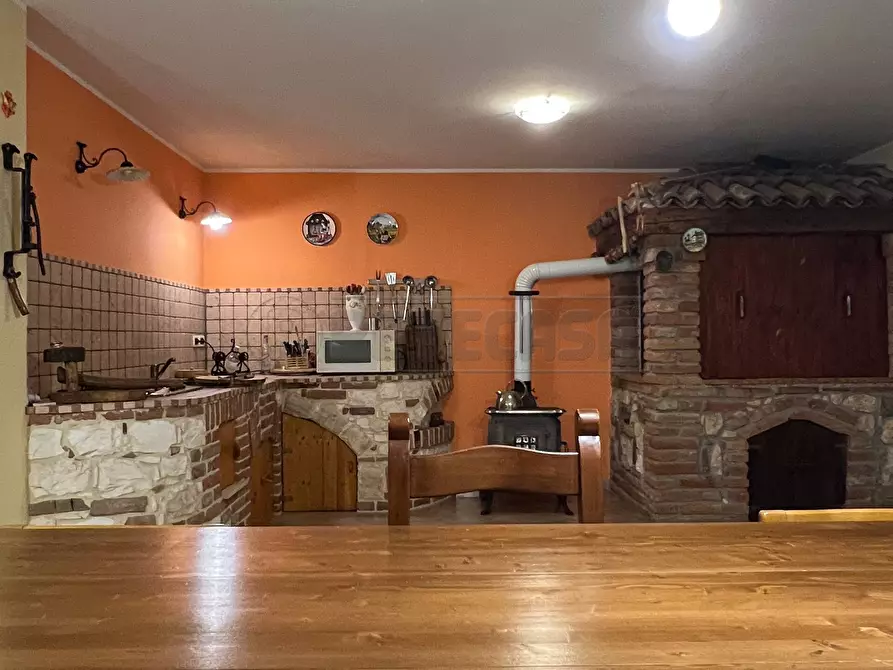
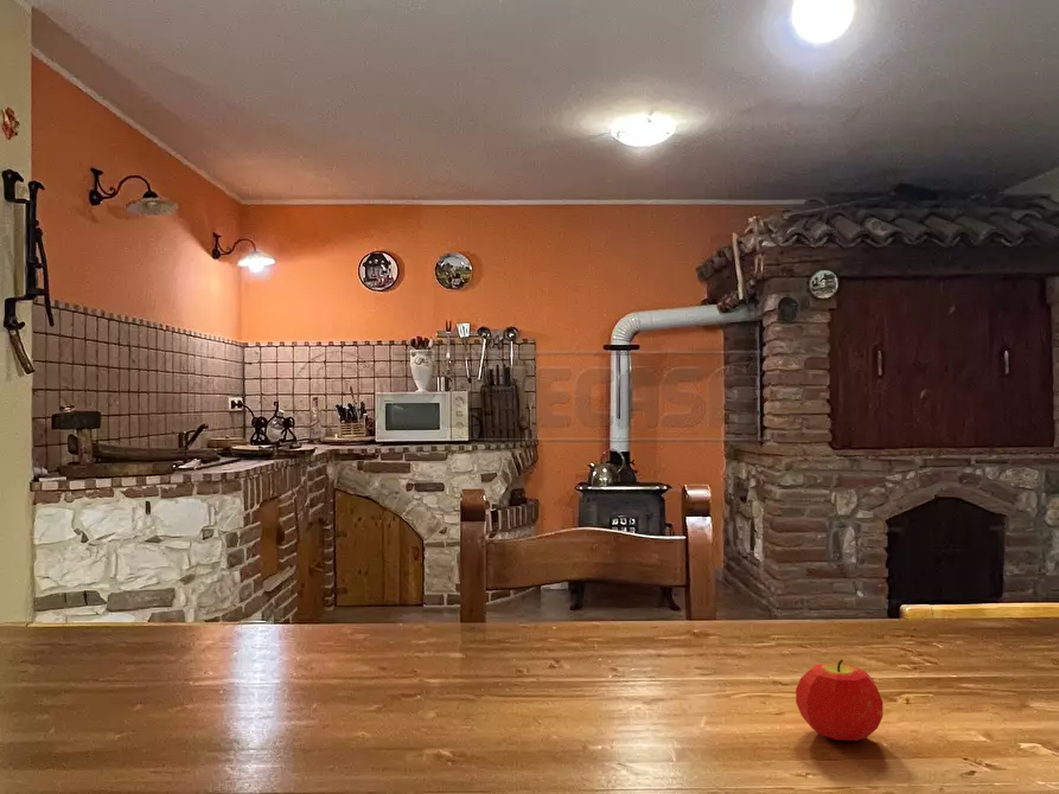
+ fruit [795,659,883,742]
